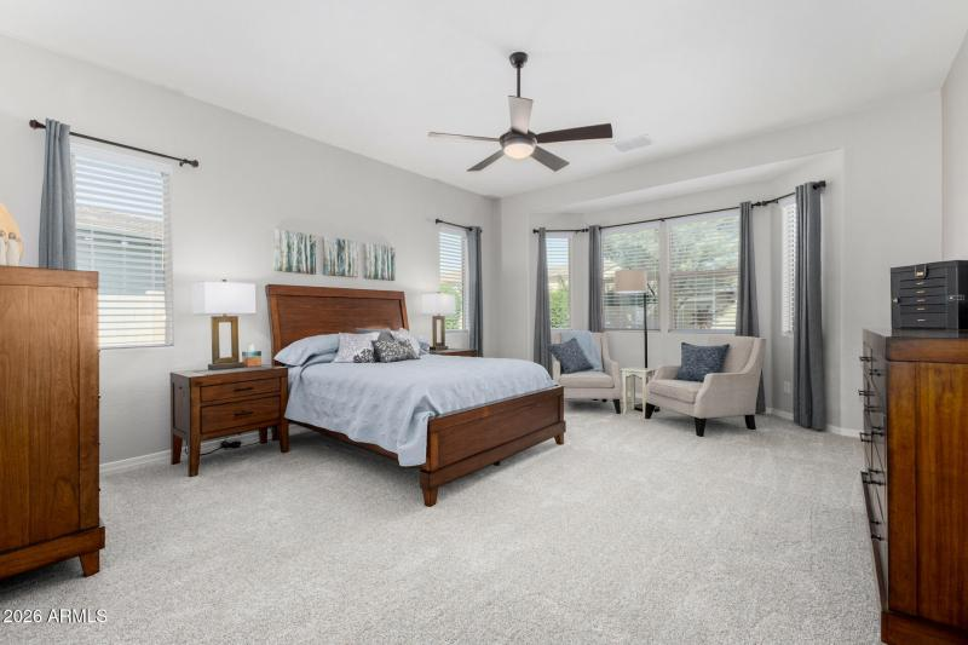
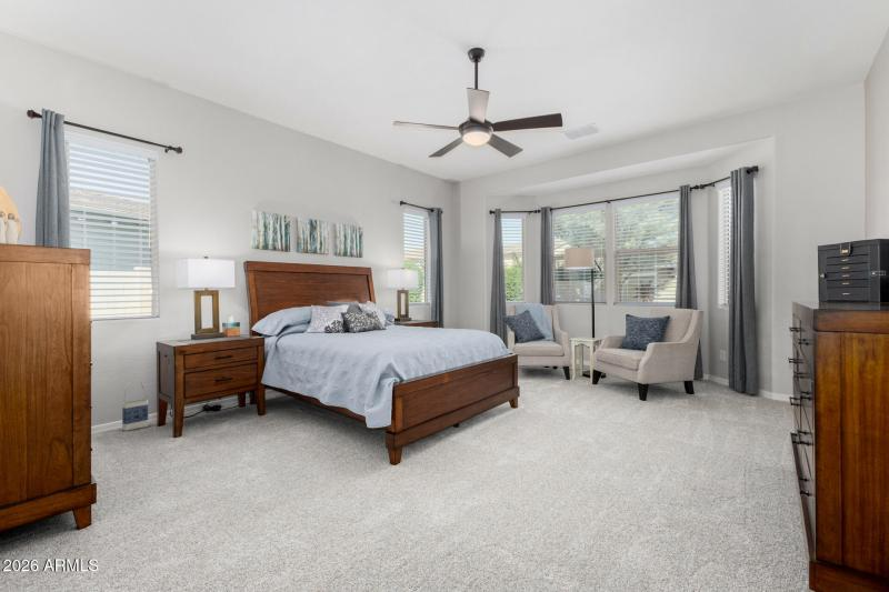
+ bag [121,379,149,432]
